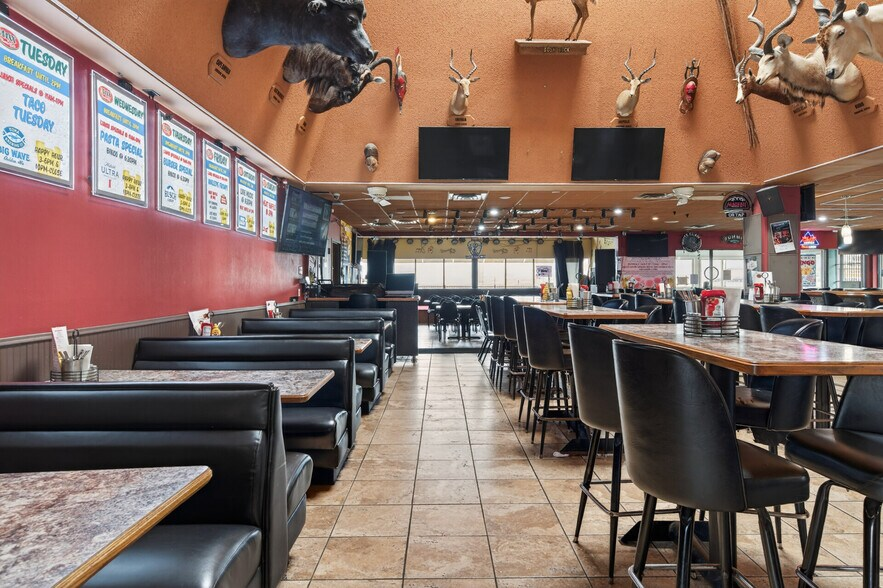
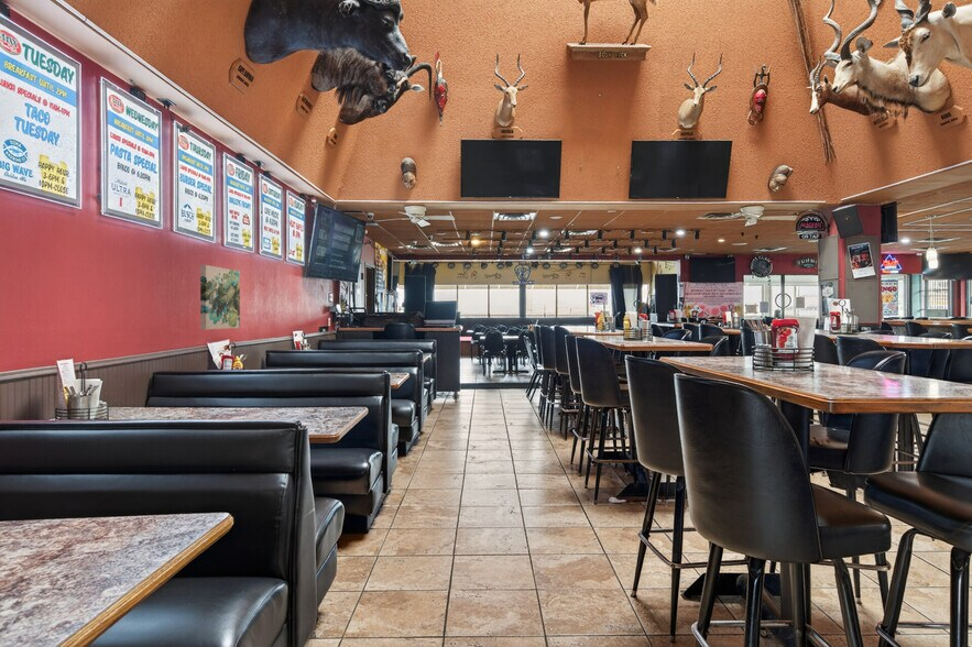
+ wall art [199,264,241,331]
